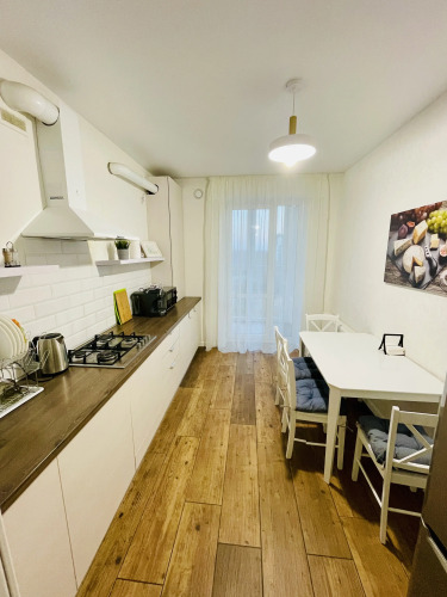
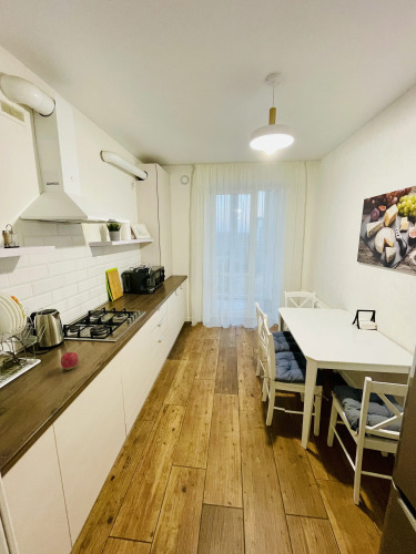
+ apple [60,350,80,371]
